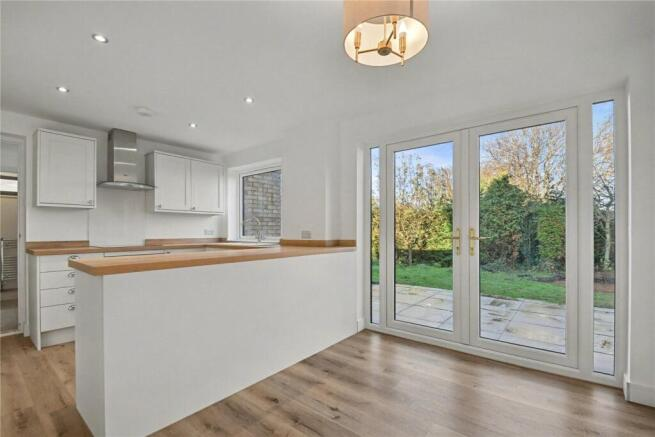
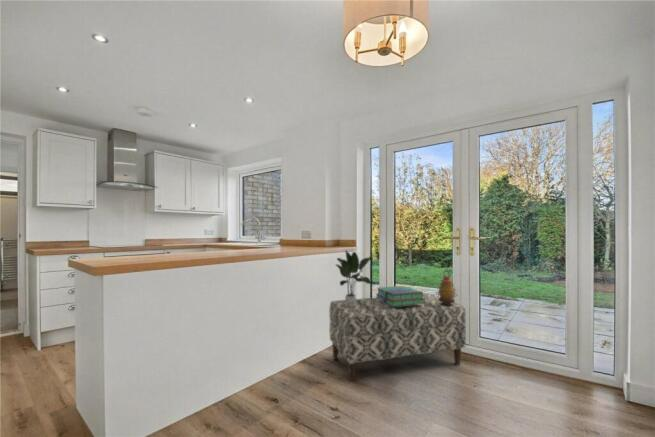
+ lantern [435,267,457,307]
+ potted plant [334,249,374,308]
+ bench [328,292,467,382]
+ stack of books [375,285,426,306]
